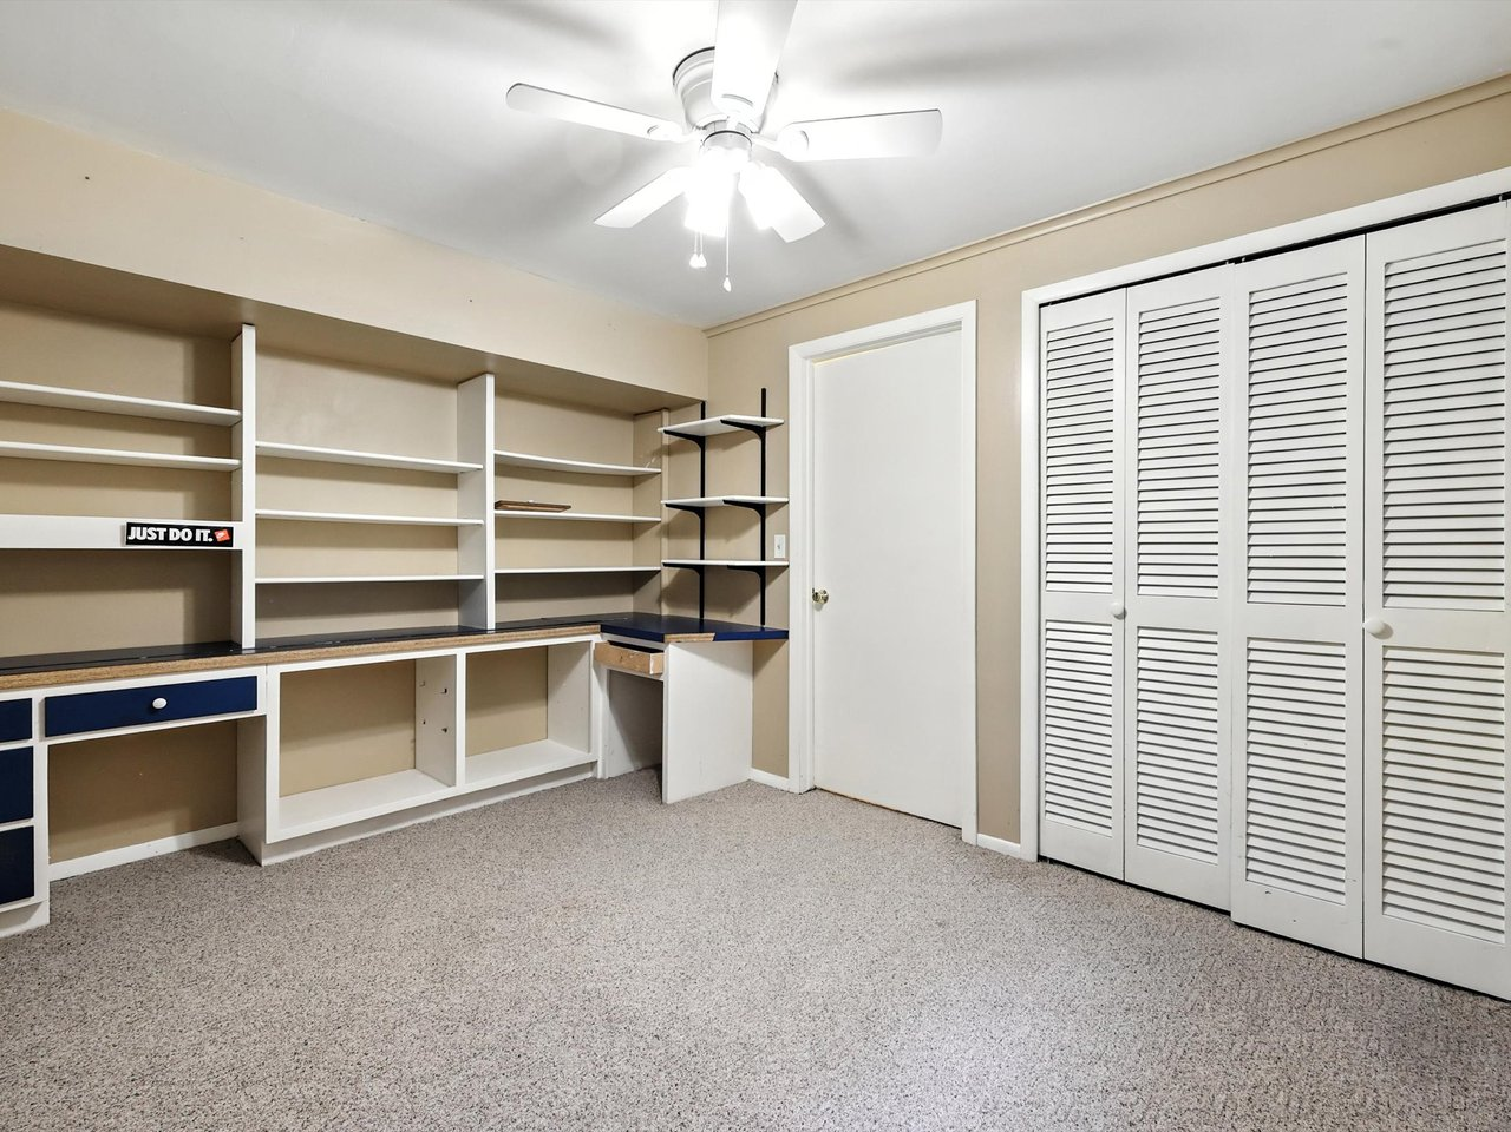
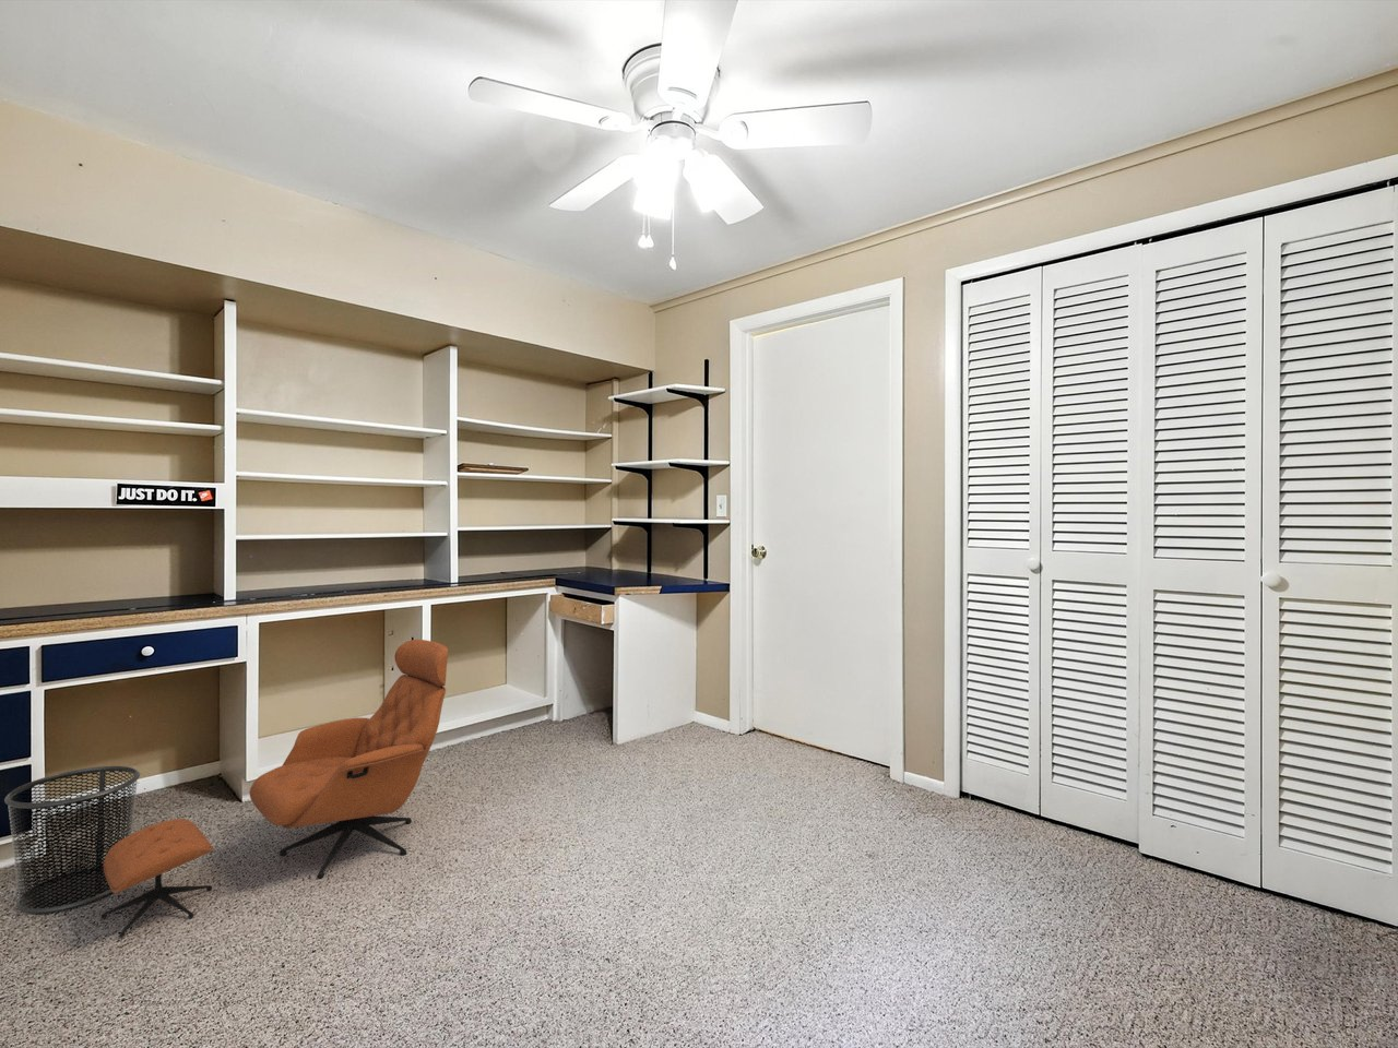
+ waste bin [3,765,141,915]
+ lounge chair [99,638,449,938]
